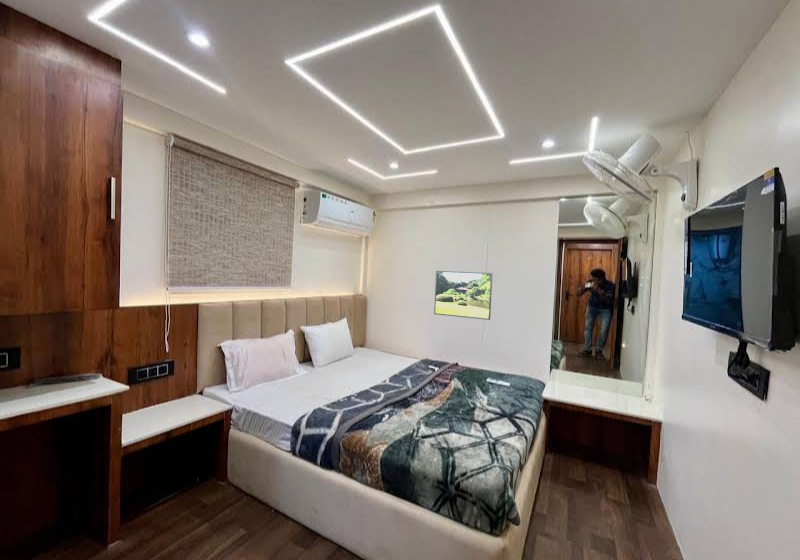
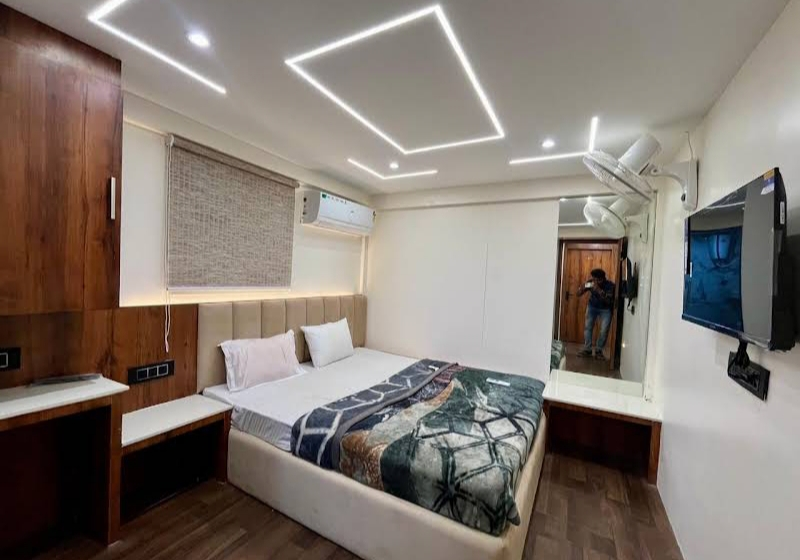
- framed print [433,270,493,321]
